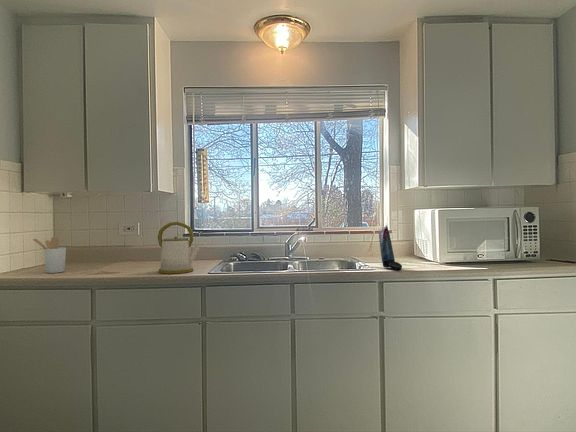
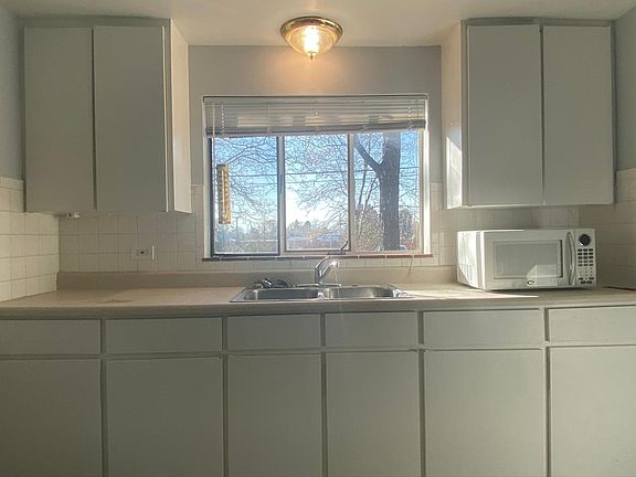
- cosmetic container [378,224,403,271]
- kettle [157,221,201,275]
- utensil holder [32,236,67,274]
